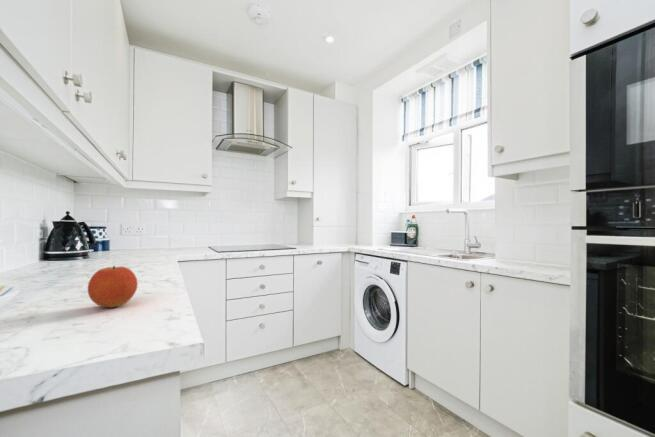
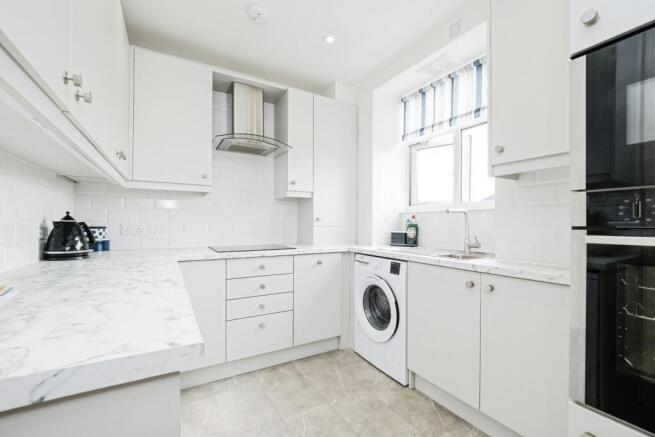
- fruit [87,265,139,308]
